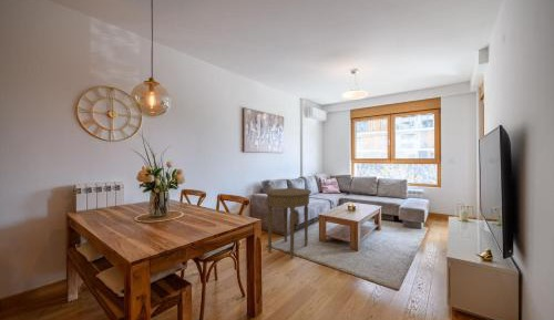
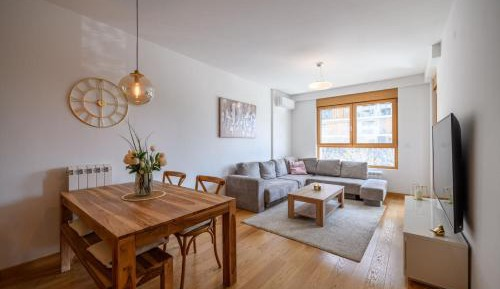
- side table [265,187,312,259]
